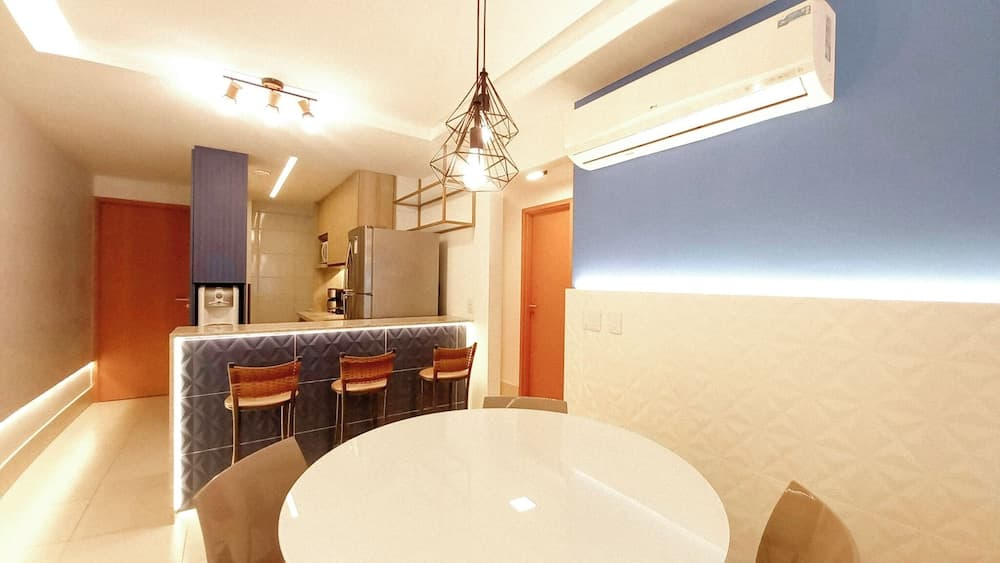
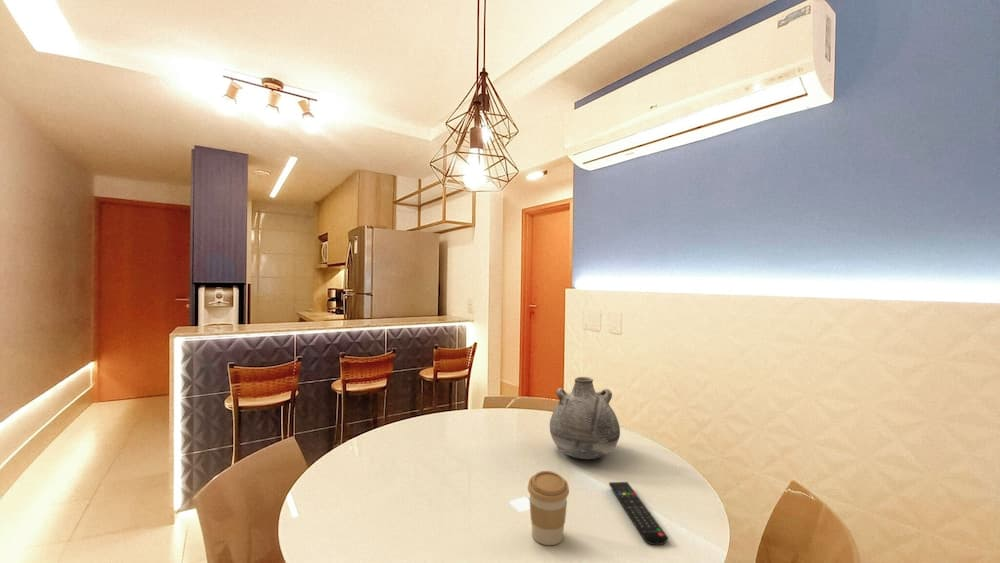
+ remote control [608,481,669,546]
+ vase [549,376,621,460]
+ coffee cup [527,470,570,546]
